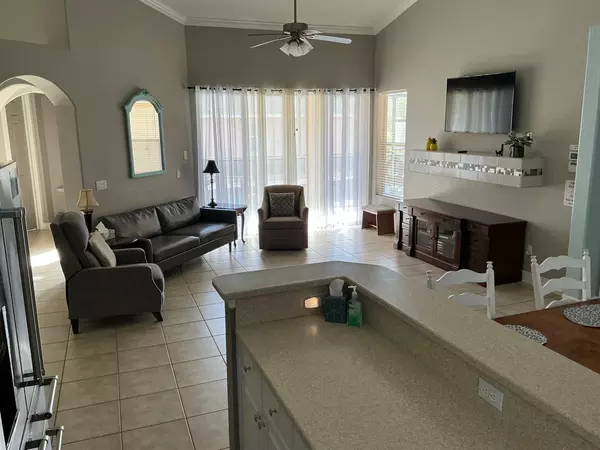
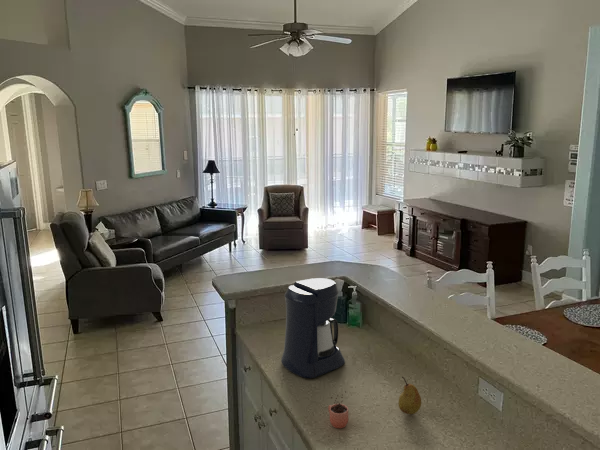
+ coffee maker [280,277,346,379]
+ fruit [397,376,422,415]
+ cocoa [327,390,349,429]
